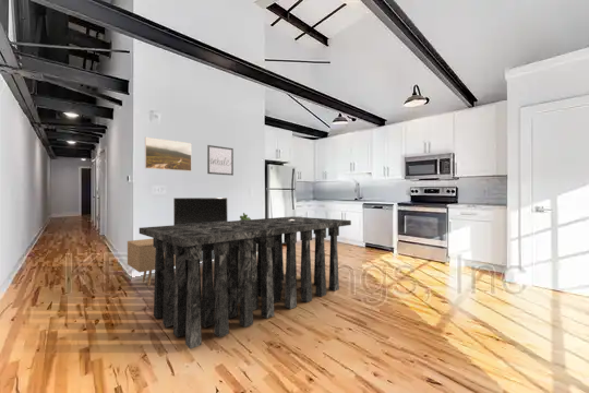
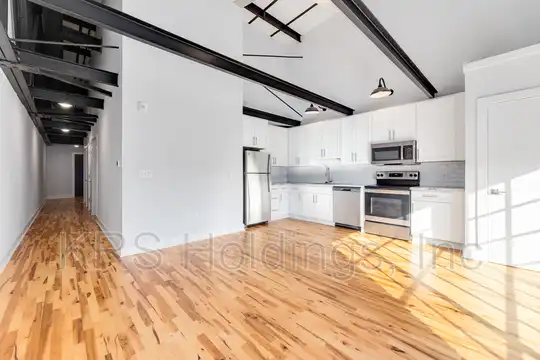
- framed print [144,136,192,172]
- media console [127,196,257,287]
- dining table [139,215,352,349]
- wall art [206,144,235,177]
